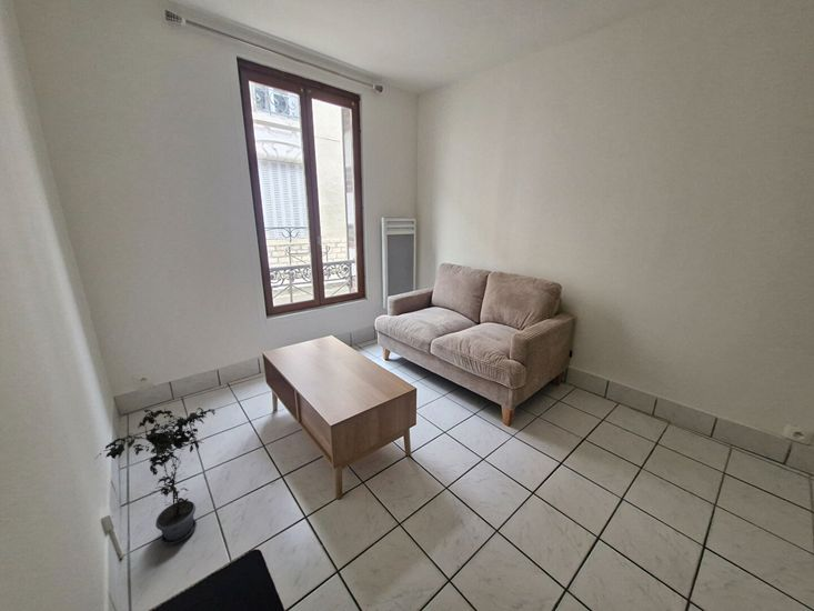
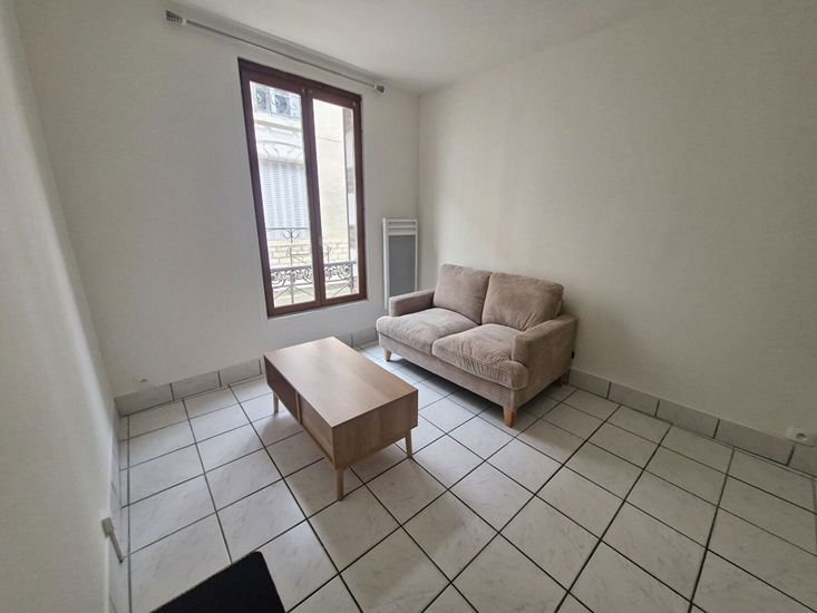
- potted plant [94,405,217,545]
